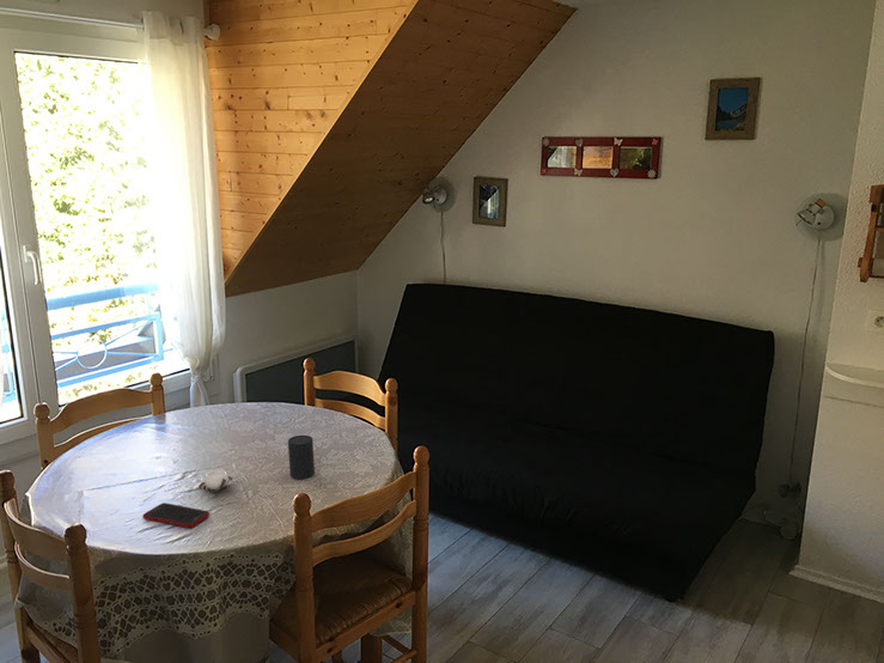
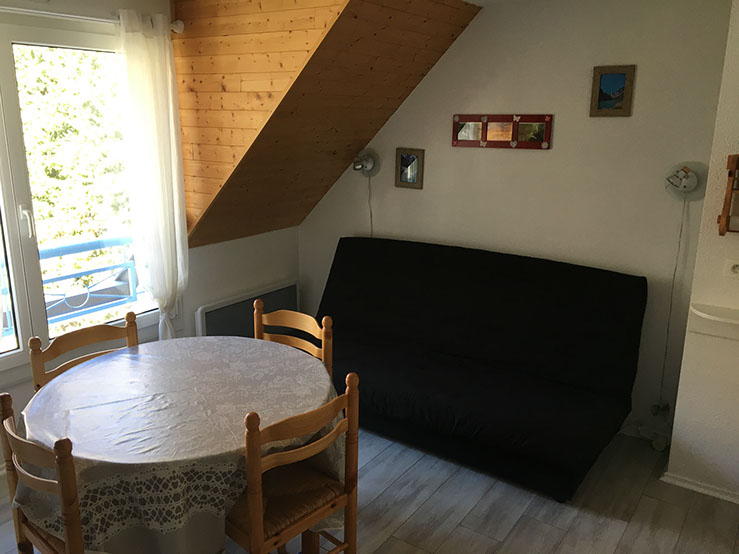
- cup [197,469,237,493]
- cell phone [141,501,211,529]
- cup [287,434,316,480]
